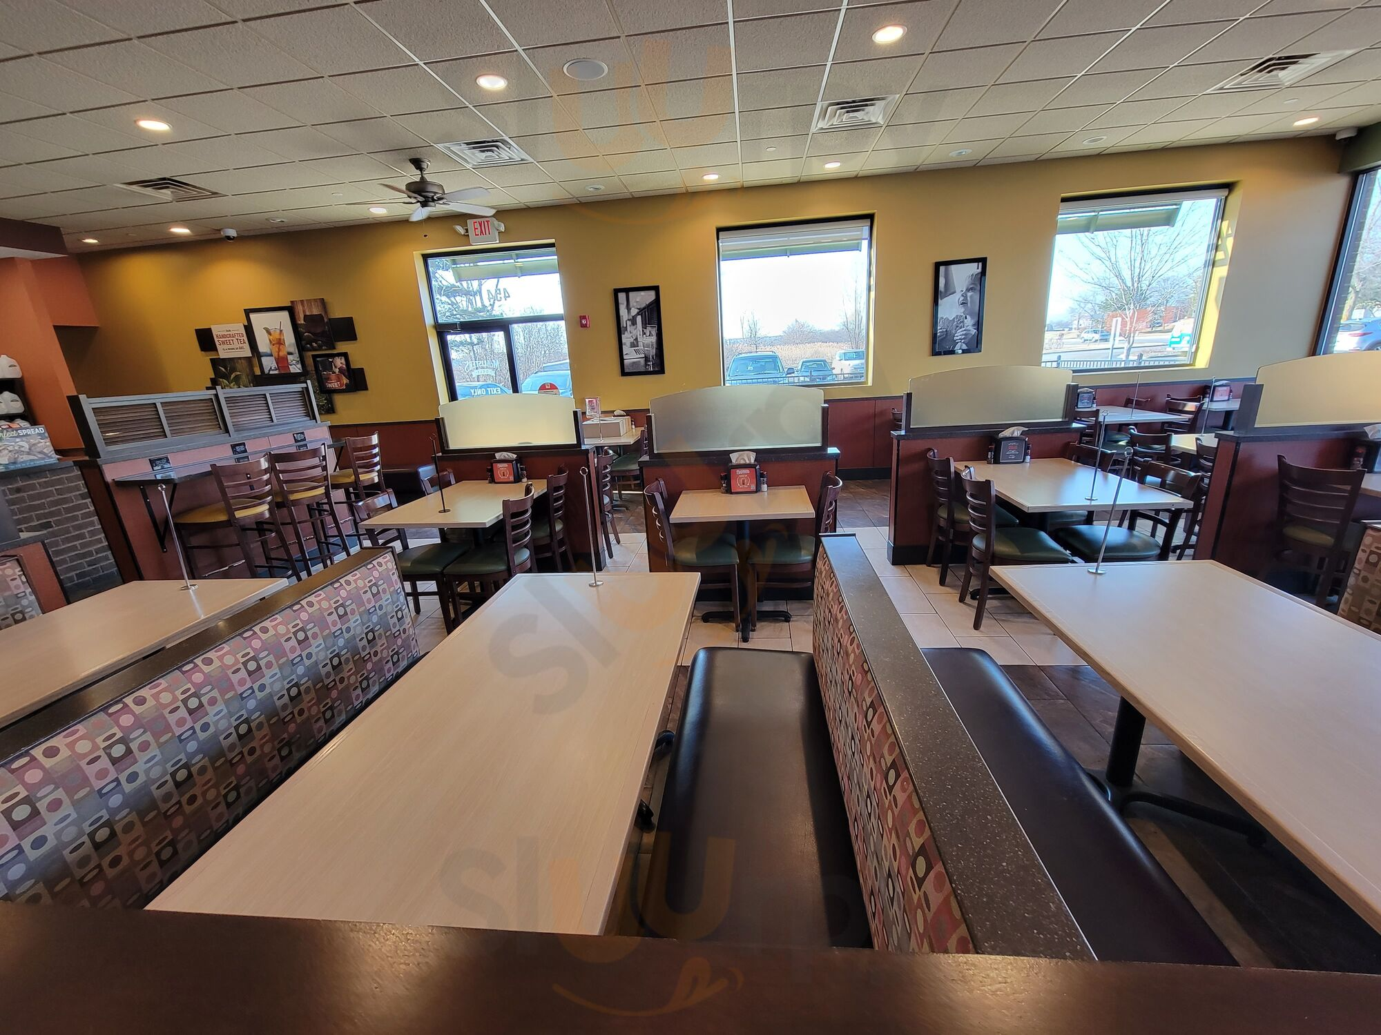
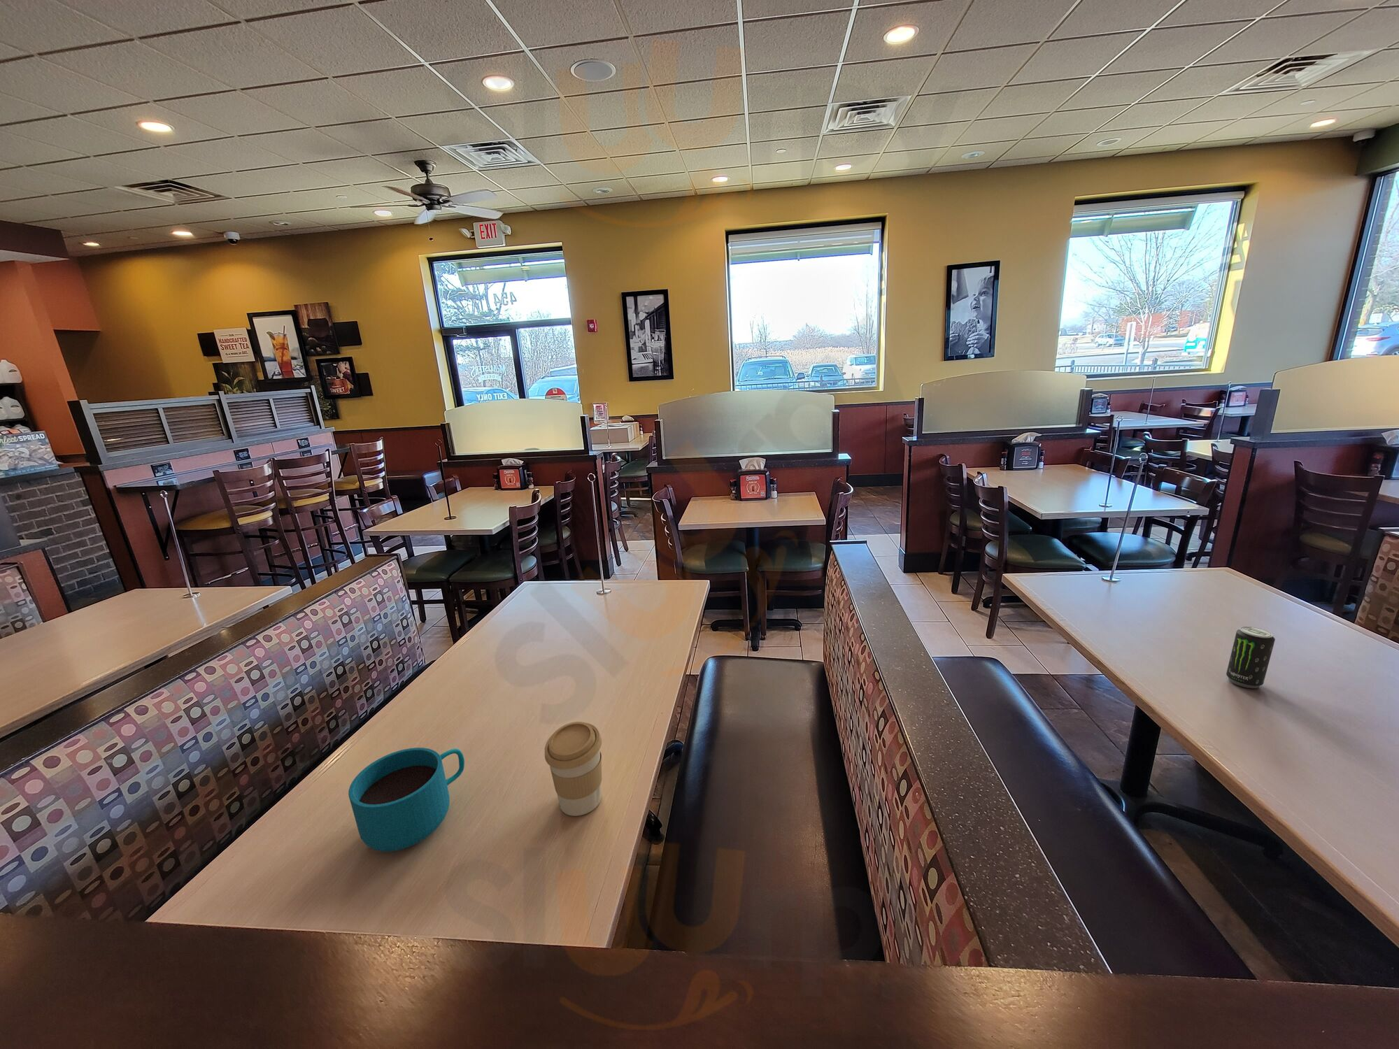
+ beverage can [1226,626,1276,689]
+ coffee cup [544,721,603,817]
+ cup [348,747,465,853]
